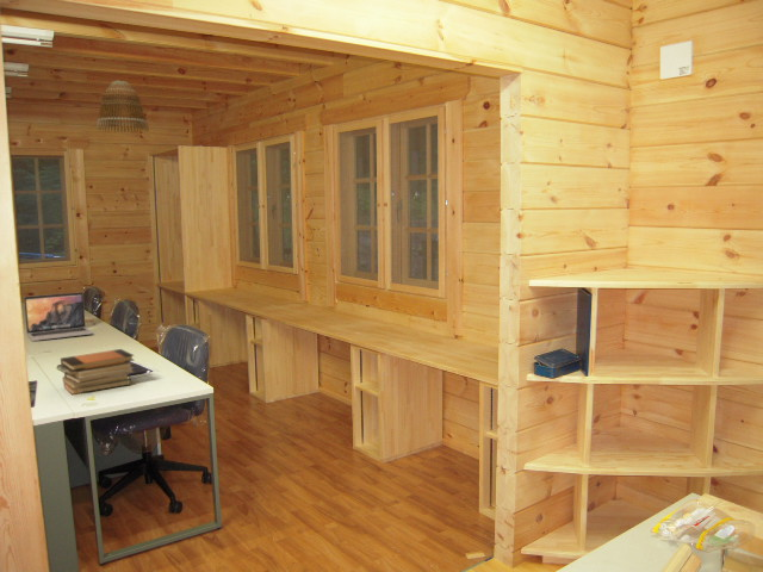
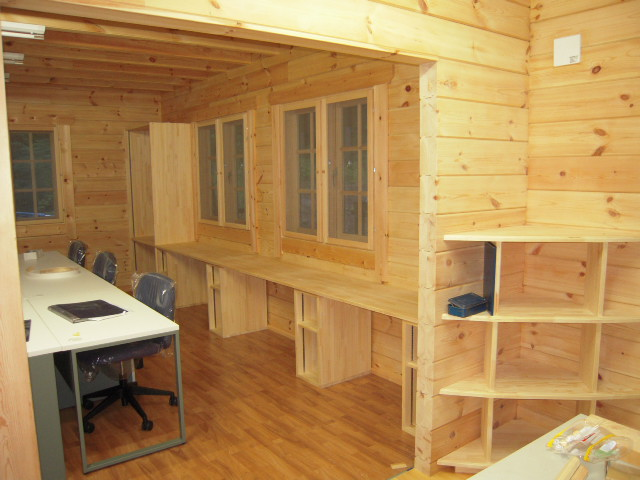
- laptop [23,291,94,342]
- book stack [60,348,136,396]
- lamp shade [95,80,150,133]
